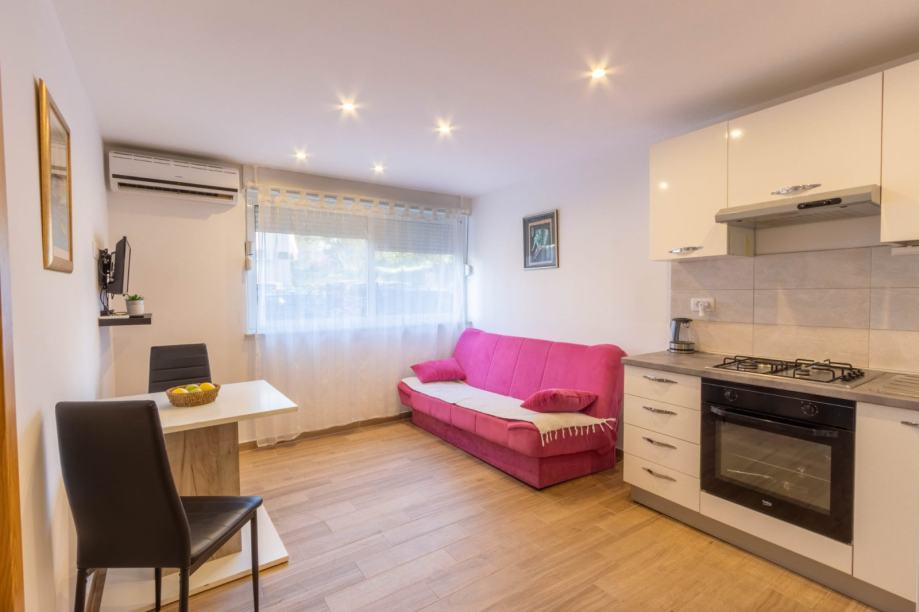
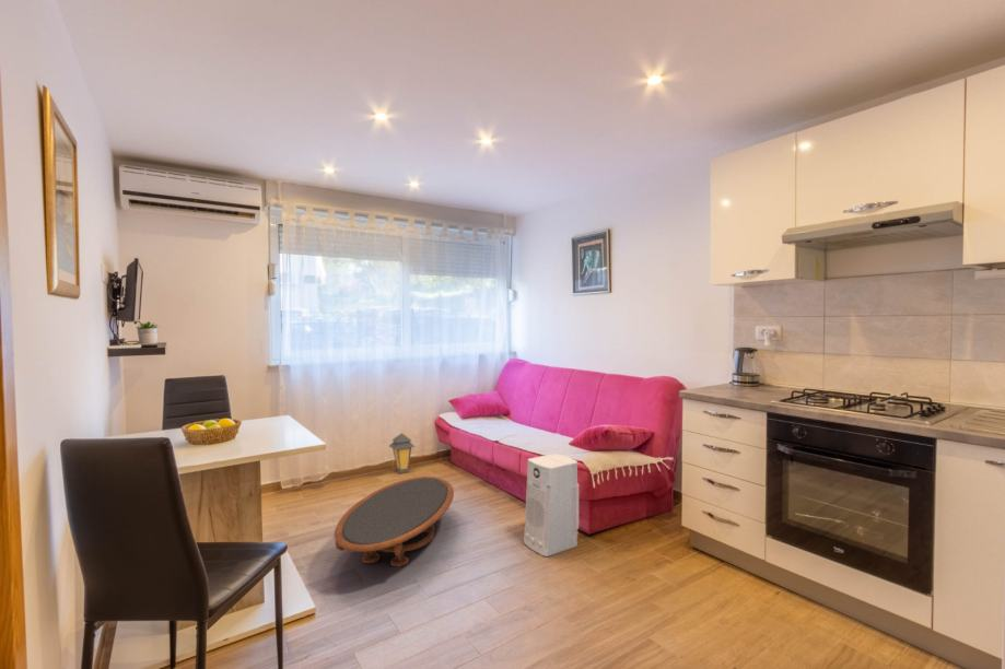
+ air purifier [523,453,580,558]
+ lantern [388,432,417,474]
+ coffee table [334,476,455,568]
